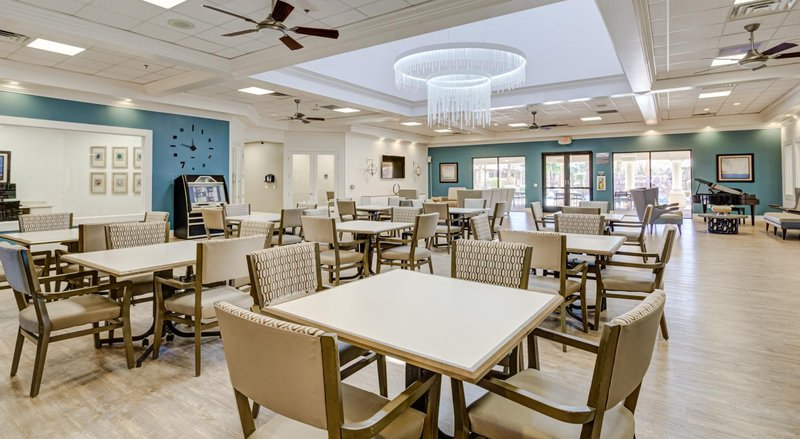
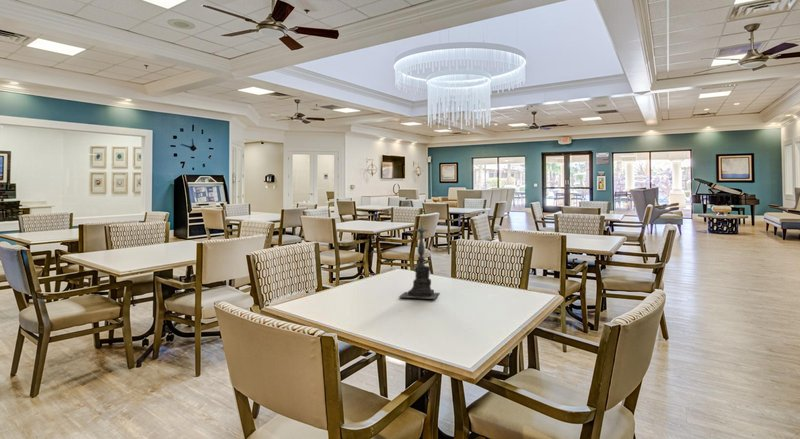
+ candle holder [398,218,441,300]
